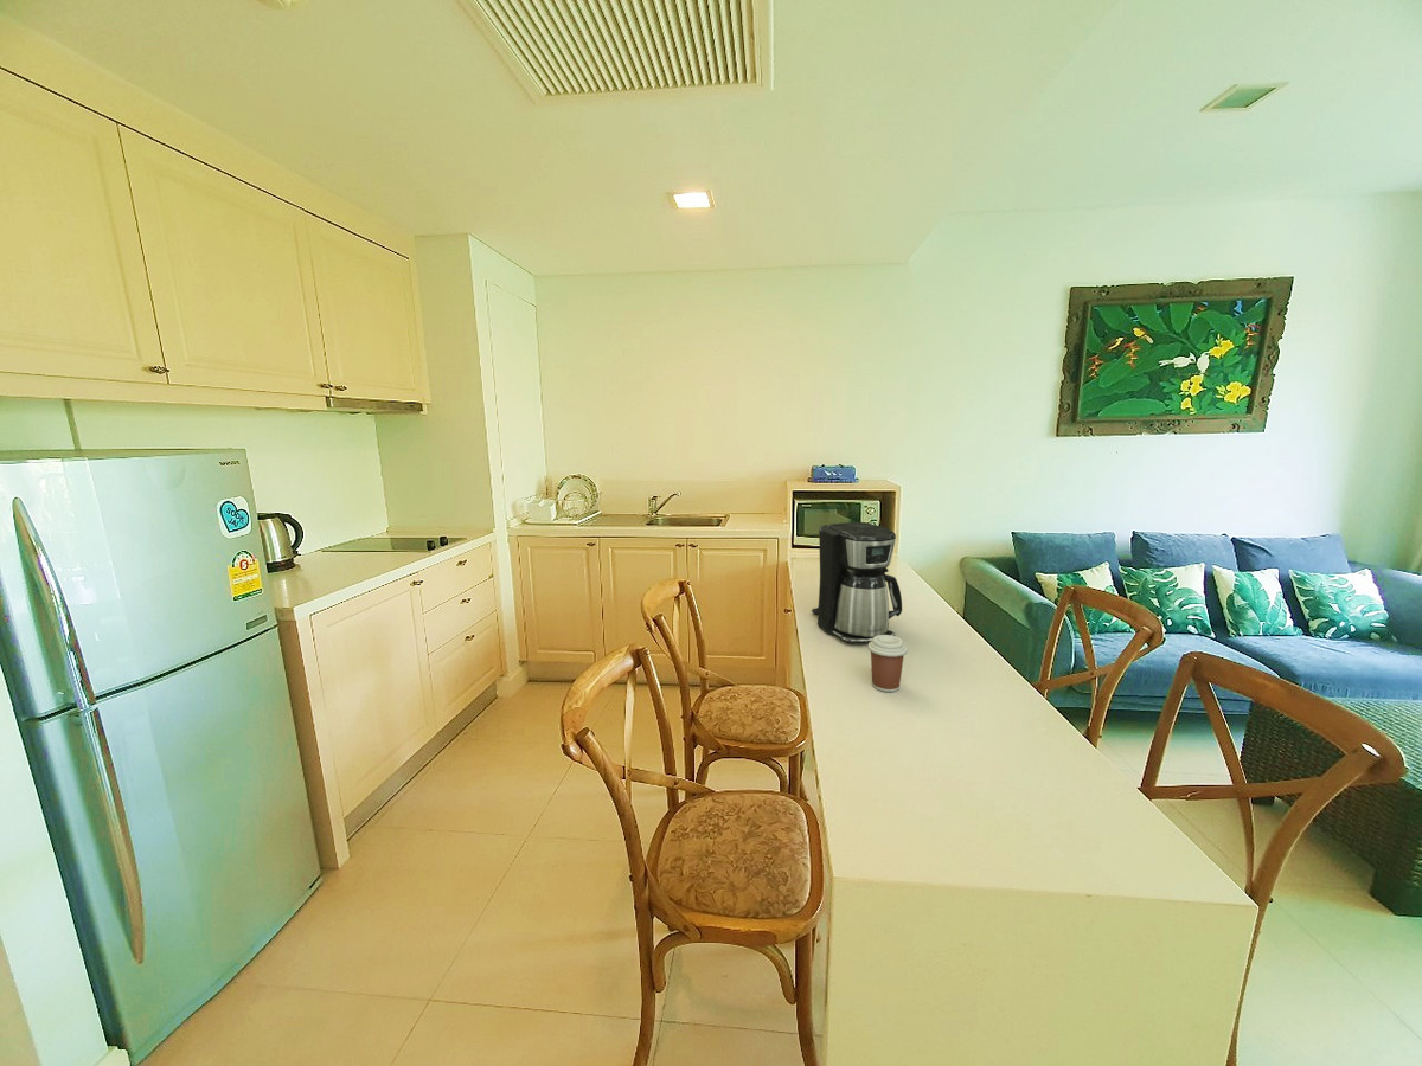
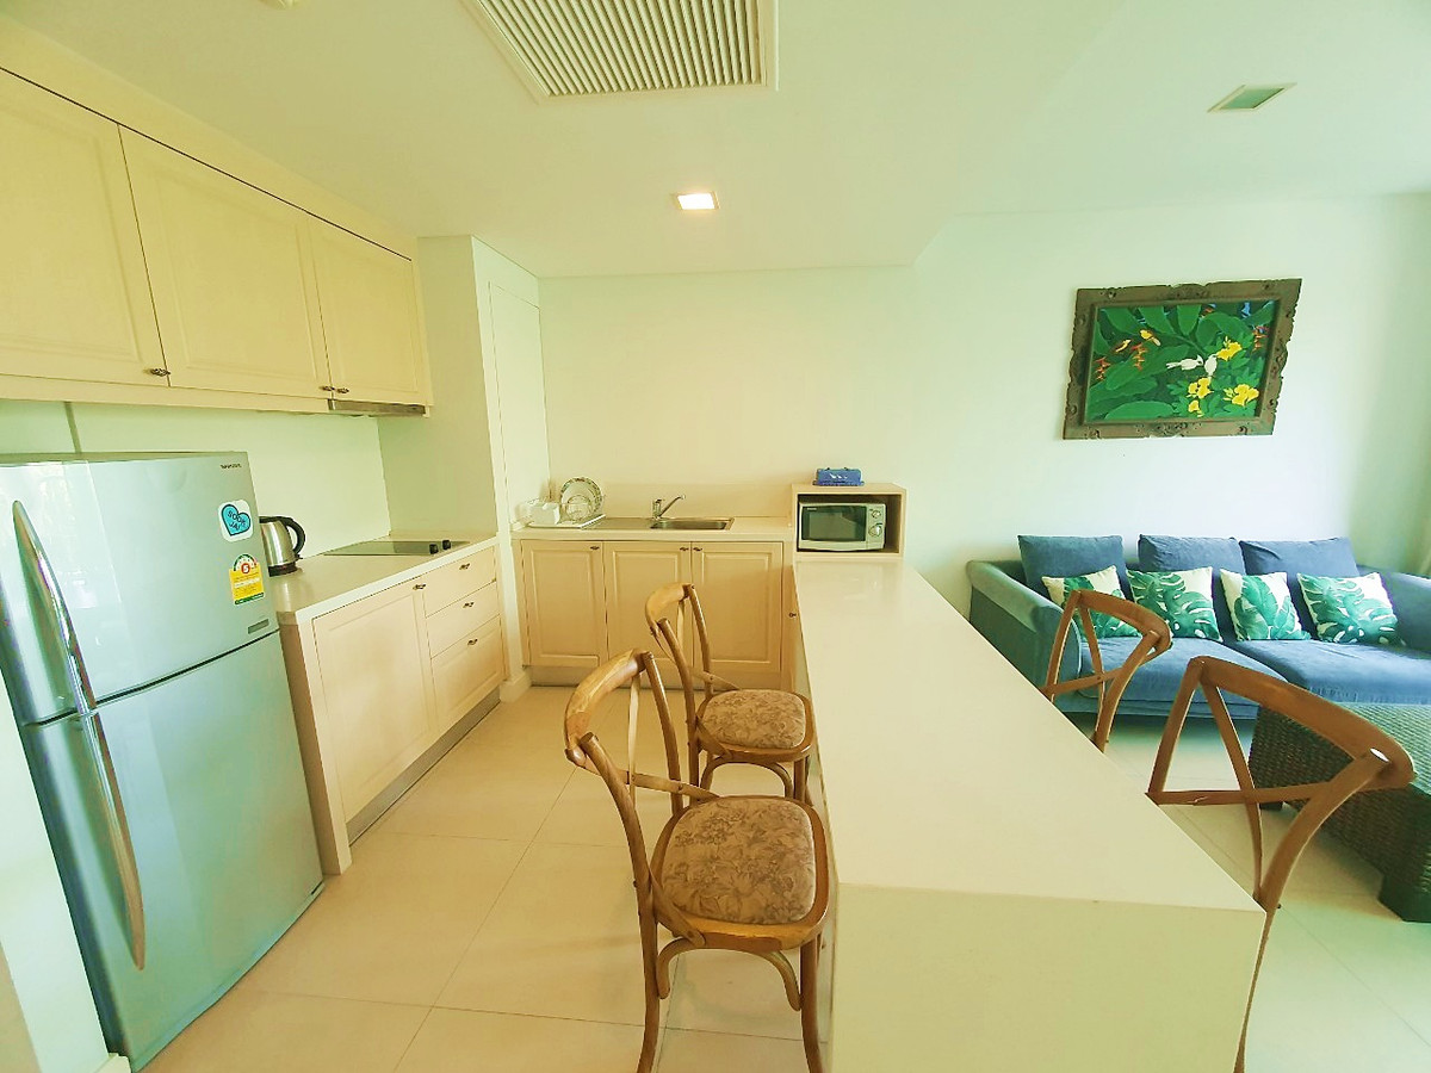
- coffee maker [811,521,903,644]
- coffee cup [867,635,909,693]
